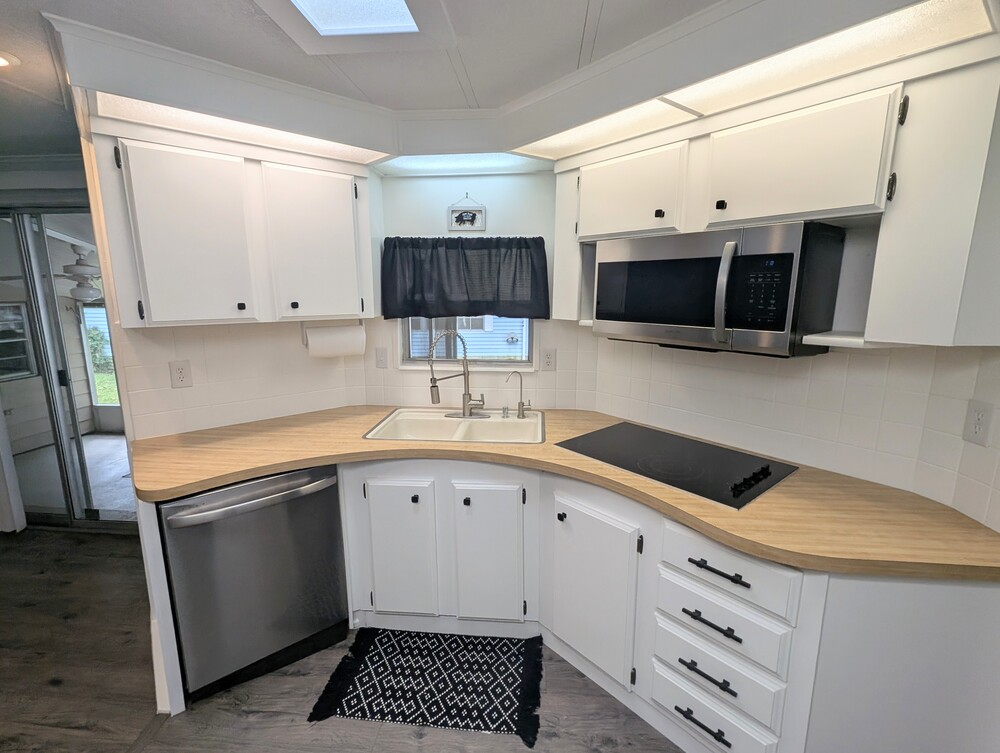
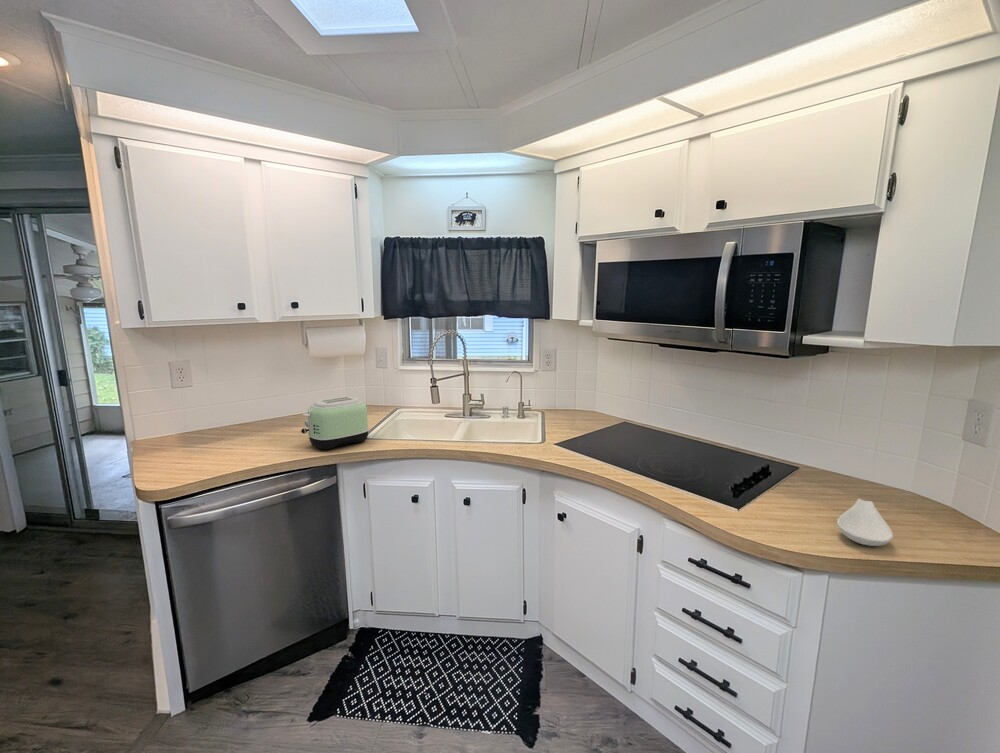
+ toaster [300,395,370,451]
+ spoon rest [836,498,894,547]
